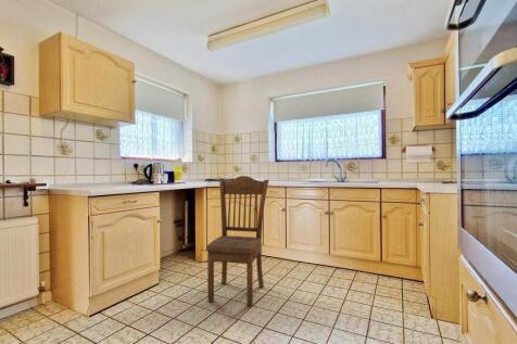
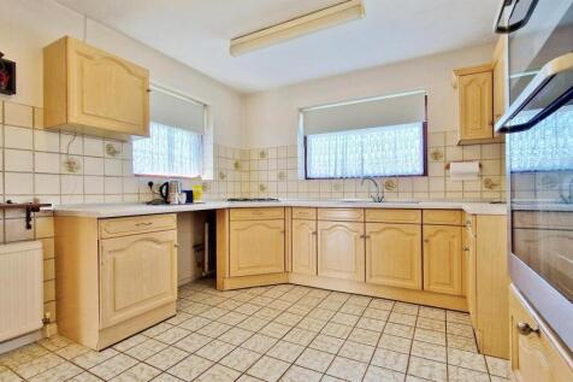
- dining chair [205,175,269,308]
